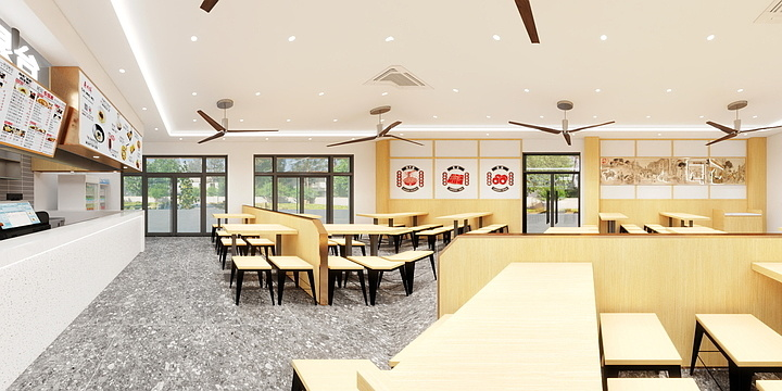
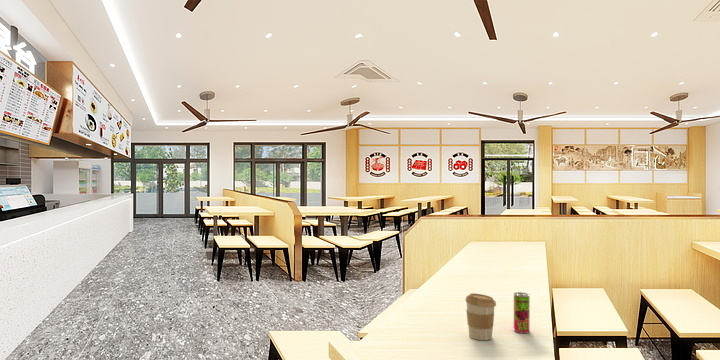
+ beverage can [512,291,531,334]
+ coffee cup [464,292,497,341]
